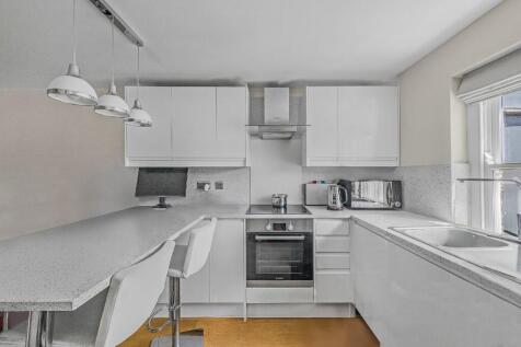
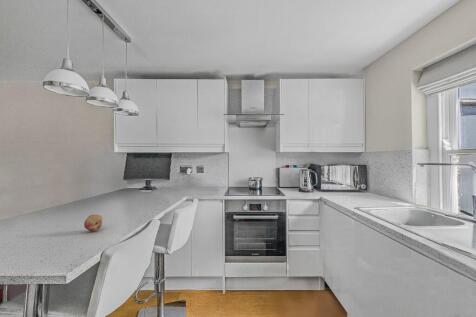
+ fruit [83,214,104,232]
